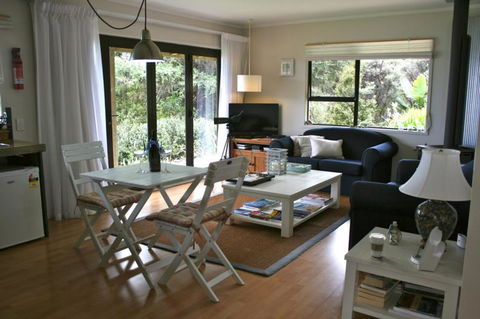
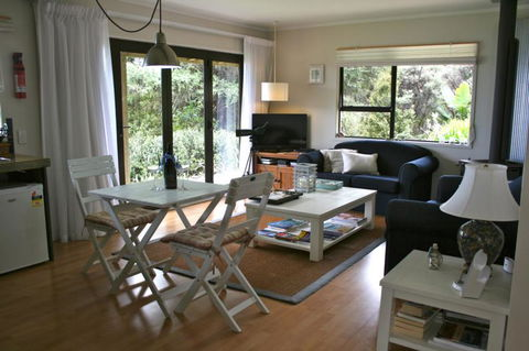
- coffee cup [368,232,387,258]
